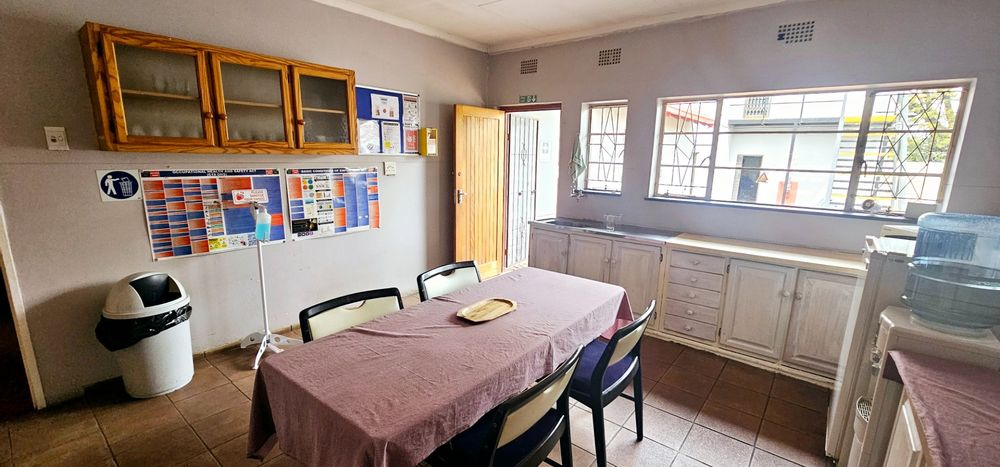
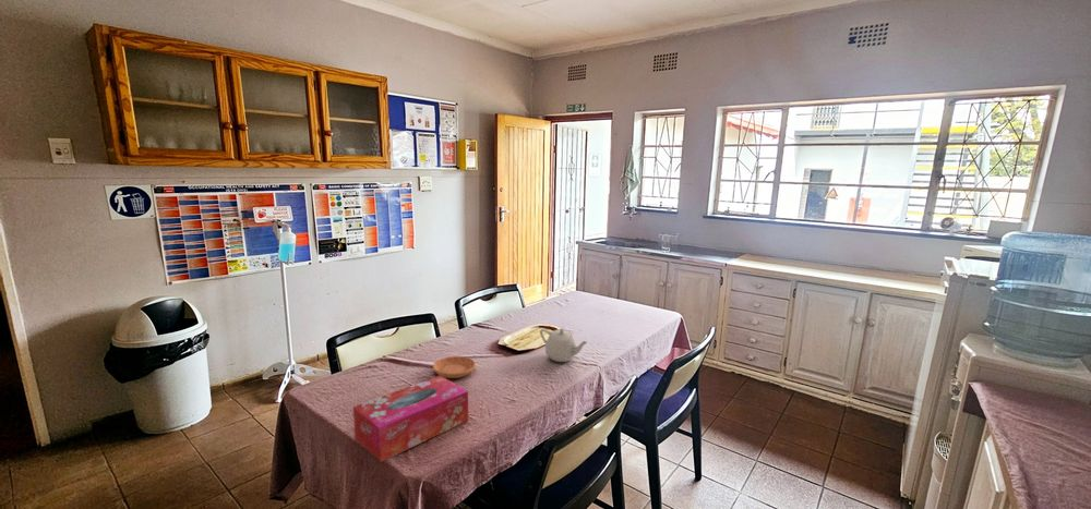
+ tissue box [352,375,469,463]
+ saucer [432,355,477,379]
+ teapot [539,327,588,363]
